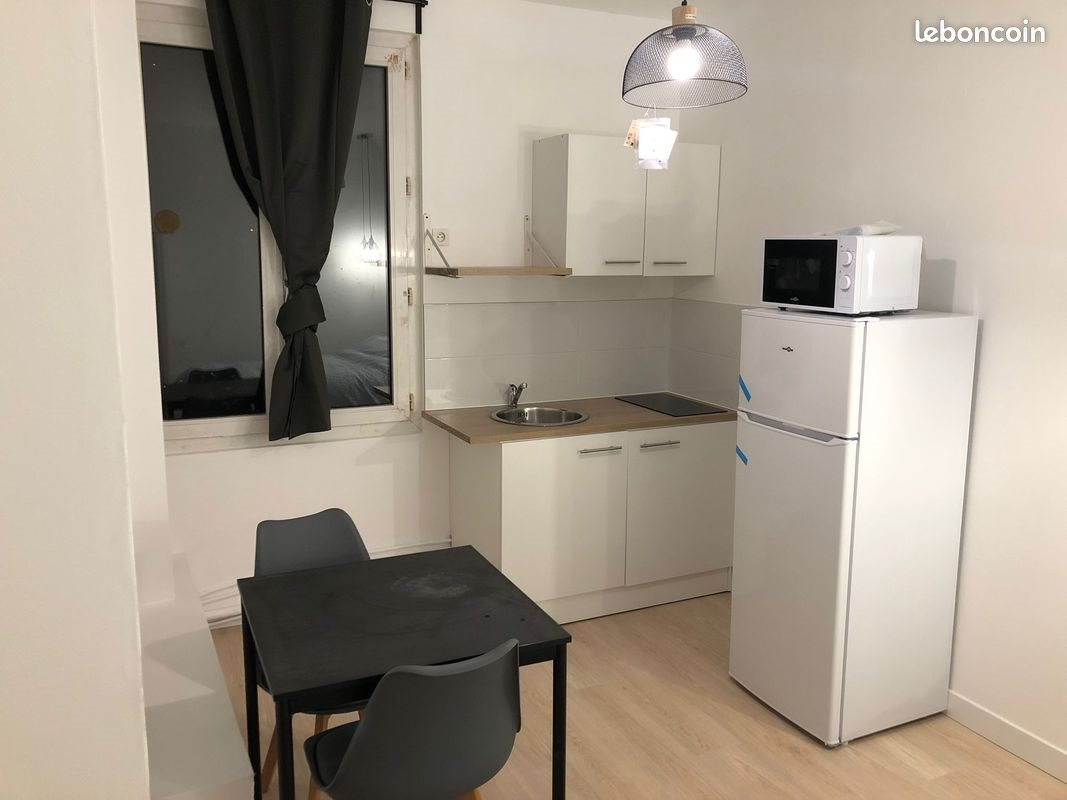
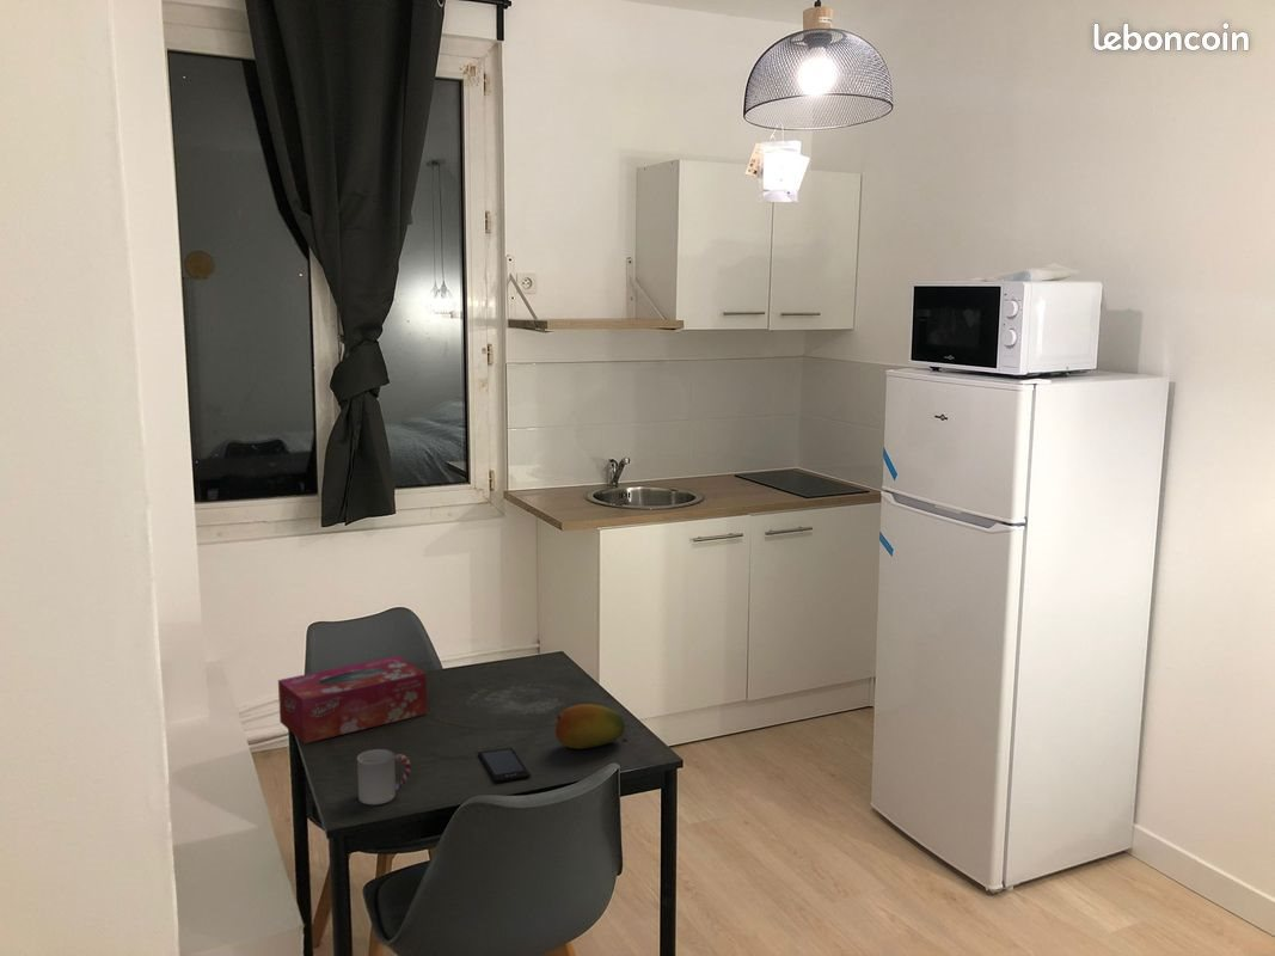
+ fruit [554,703,626,750]
+ tissue box [277,655,428,744]
+ cup [356,748,412,805]
+ smartphone [477,747,532,783]
